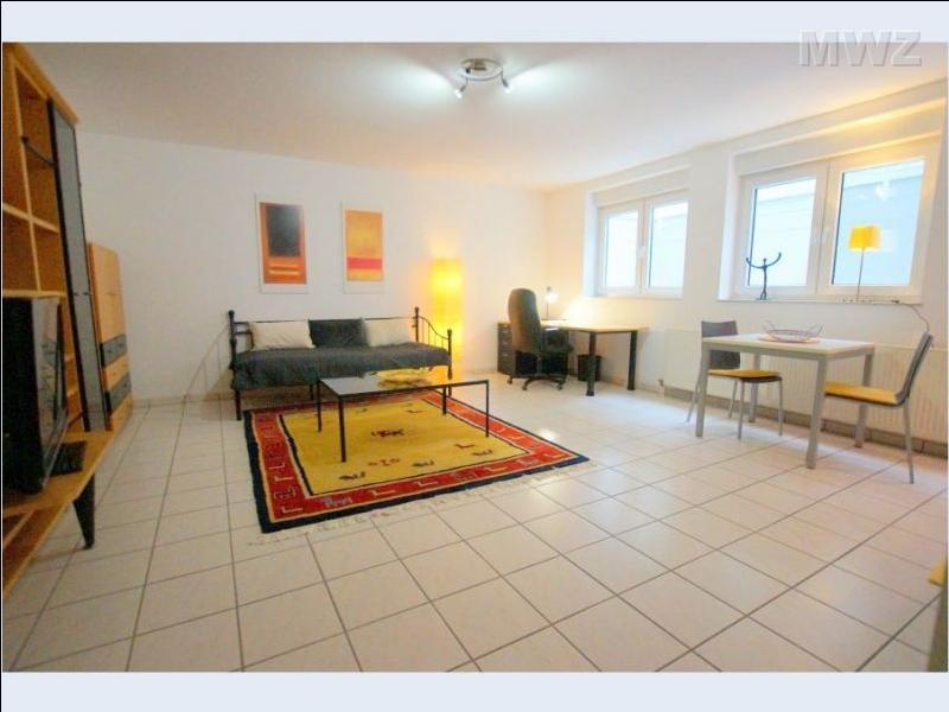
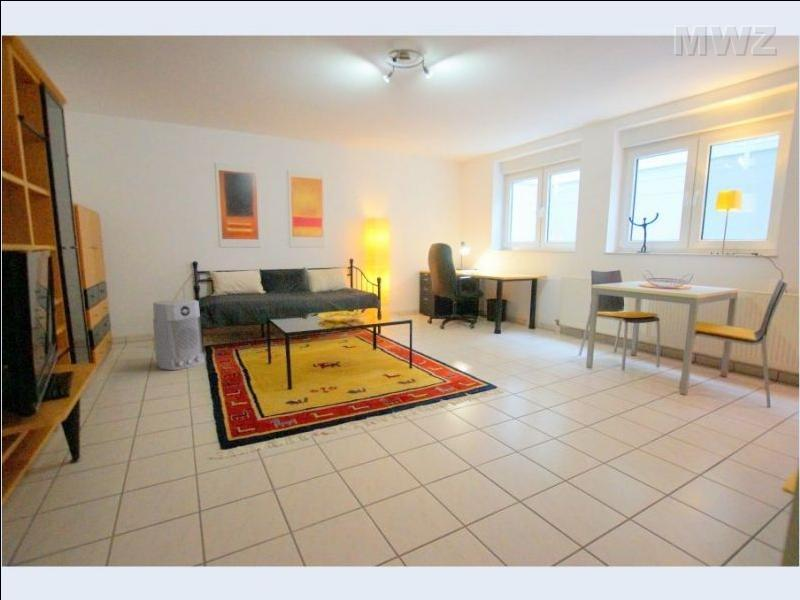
+ air purifier [152,298,205,371]
